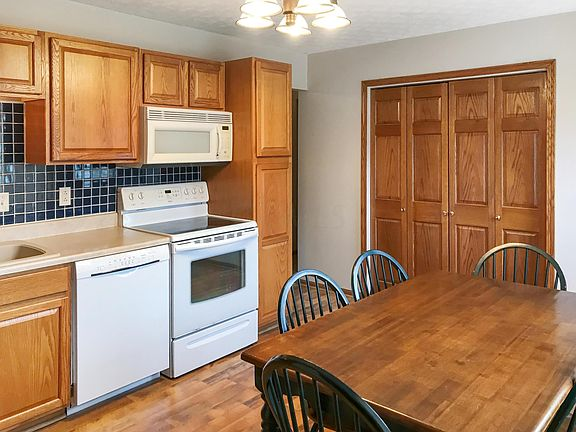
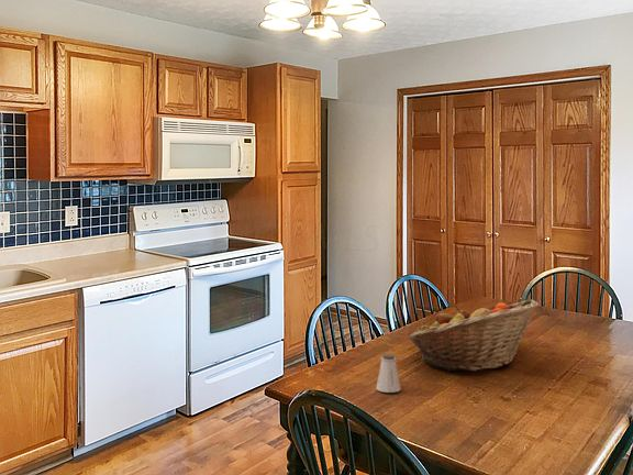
+ saltshaker [375,353,402,394]
+ fruit basket [408,298,540,372]
